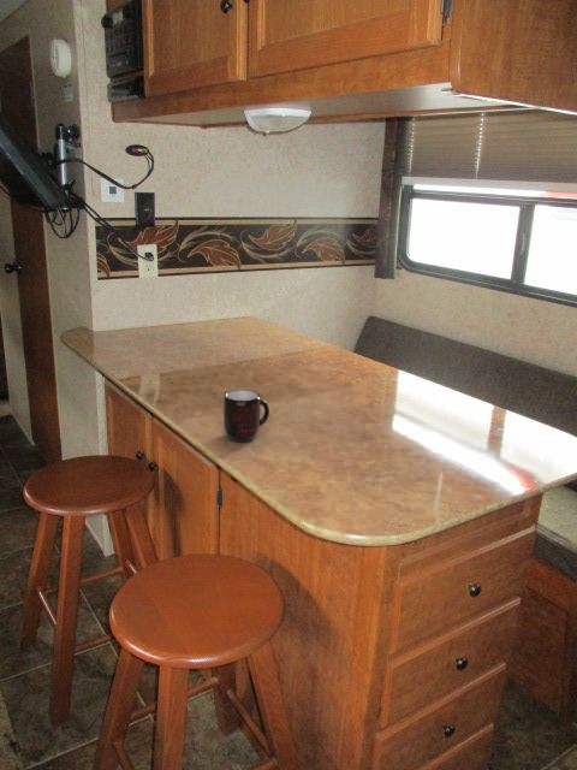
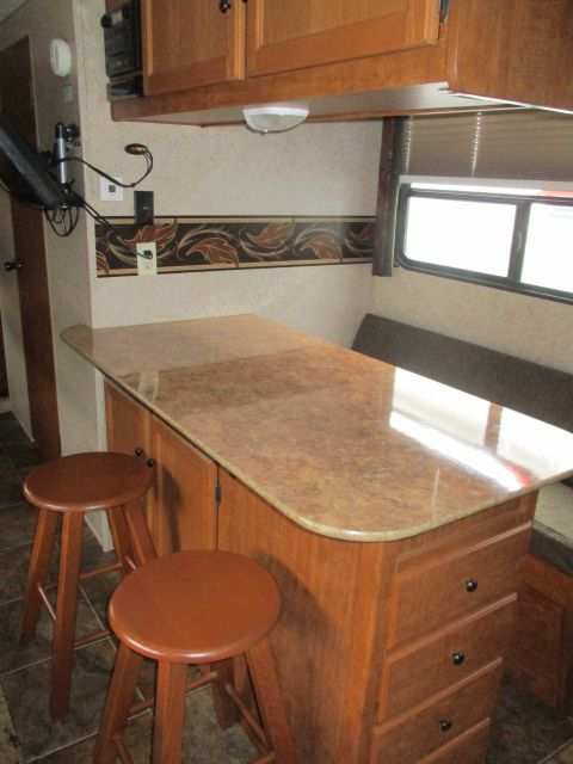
- mug [222,389,270,443]
